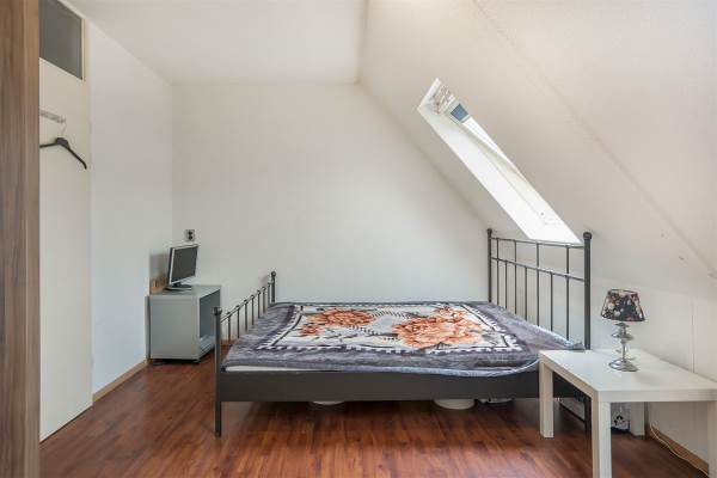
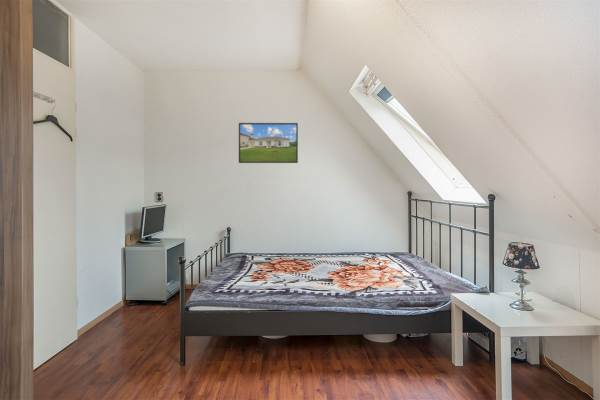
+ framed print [238,122,299,164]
